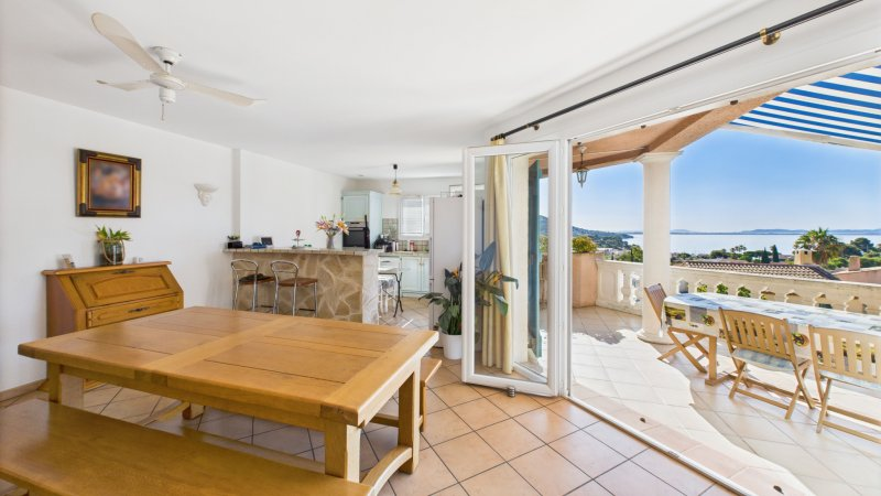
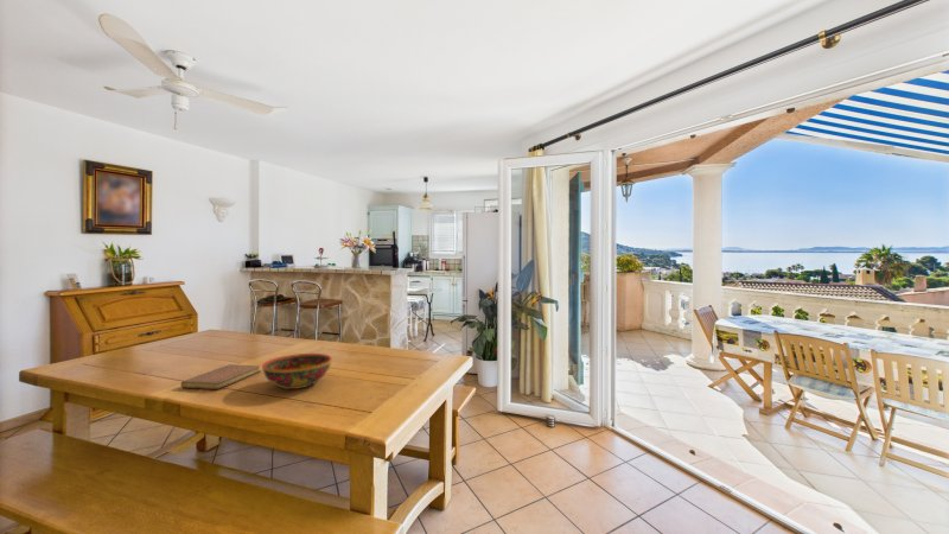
+ notebook [180,363,262,390]
+ bowl [261,352,333,390]
